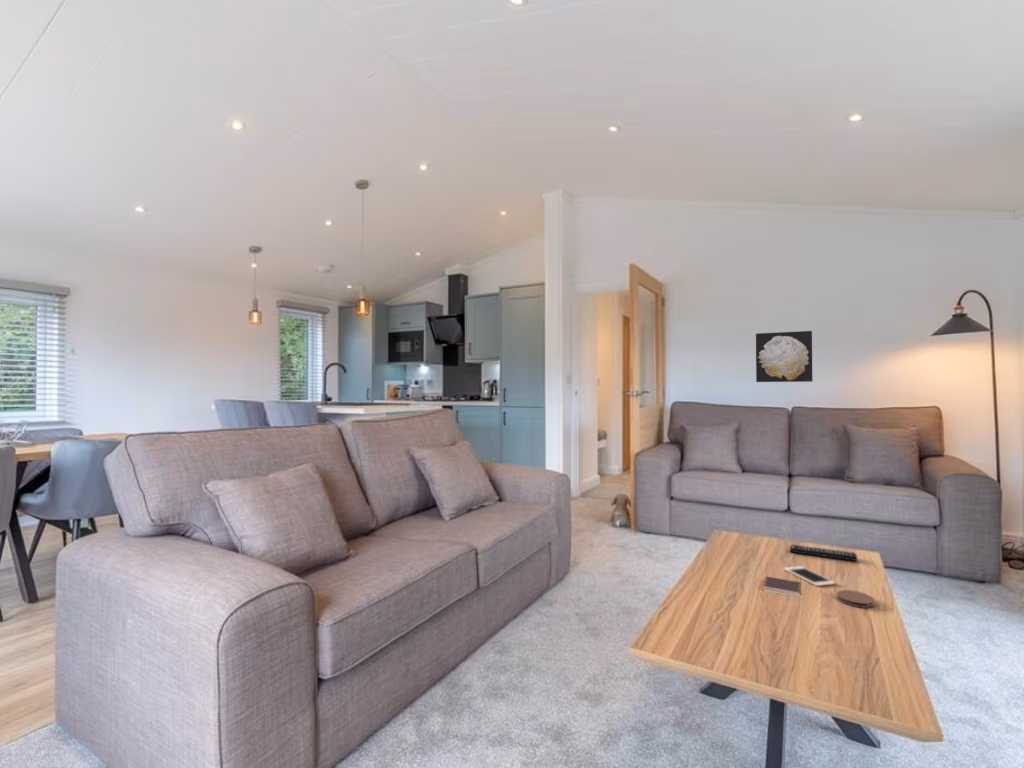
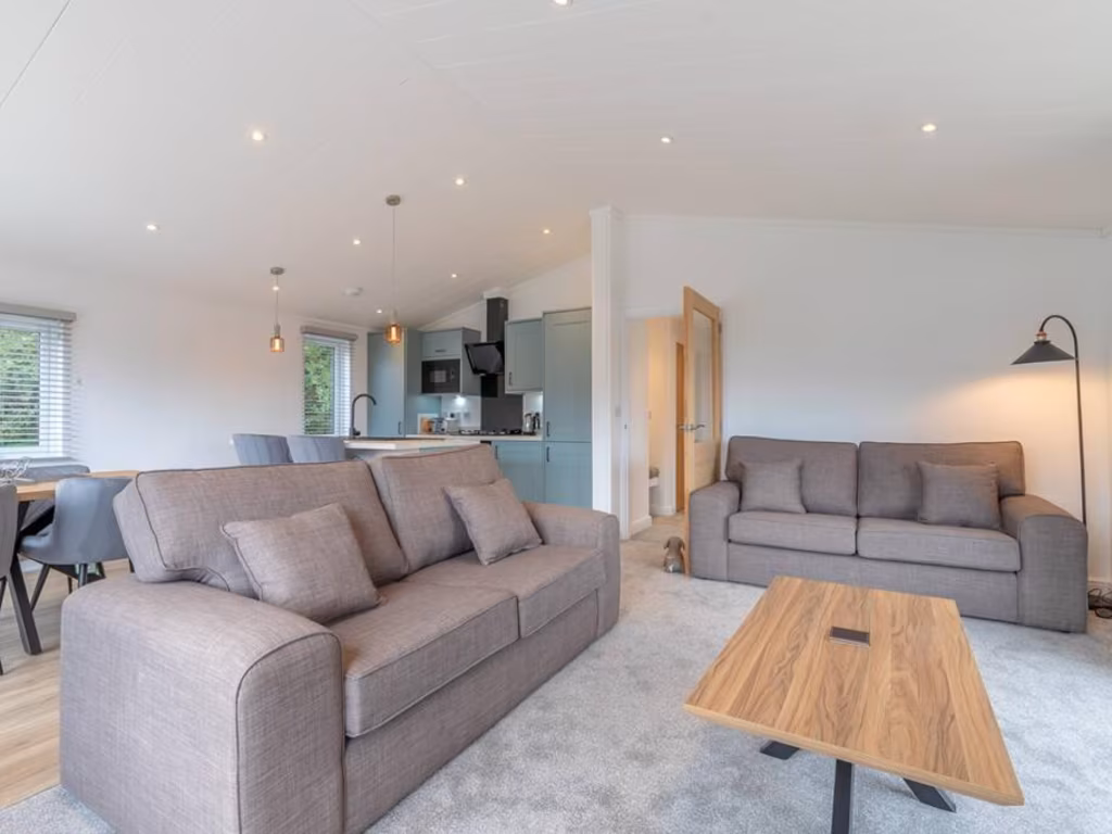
- wall art [755,330,813,383]
- remote control [789,544,858,562]
- cell phone [782,565,836,587]
- coaster [836,589,876,609]
